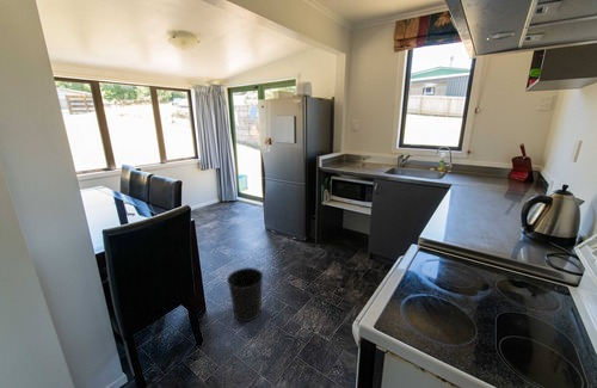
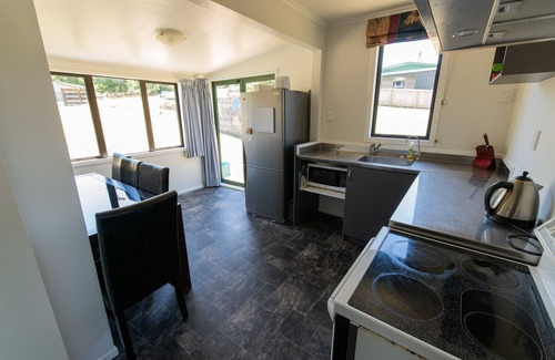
- wastebasket [226,266,264,322]
